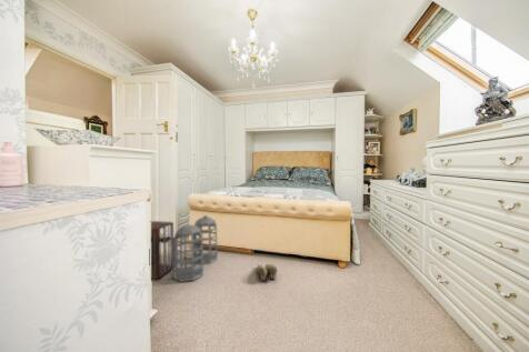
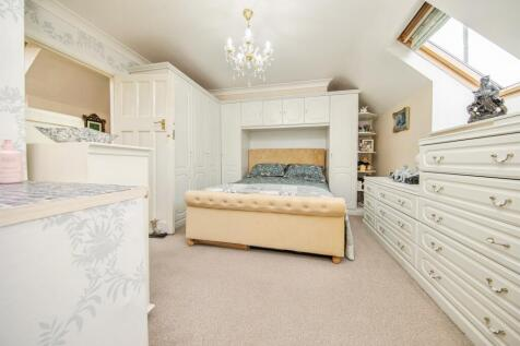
- slippers [256,262,278,282]
- lantern [150,214,218,283]
